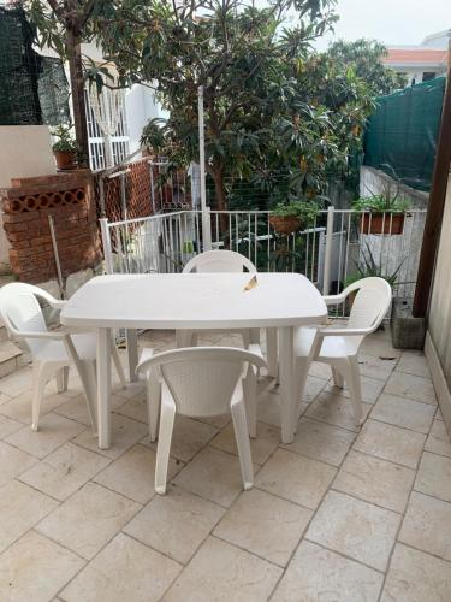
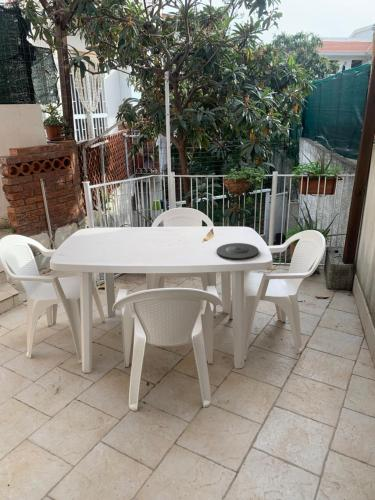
+ plate [216,242,260,261]
